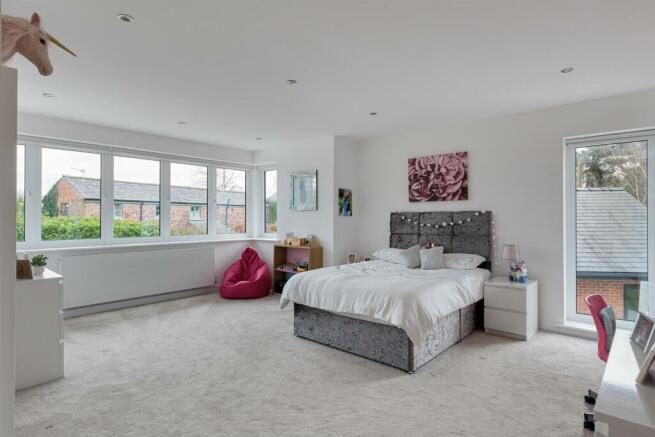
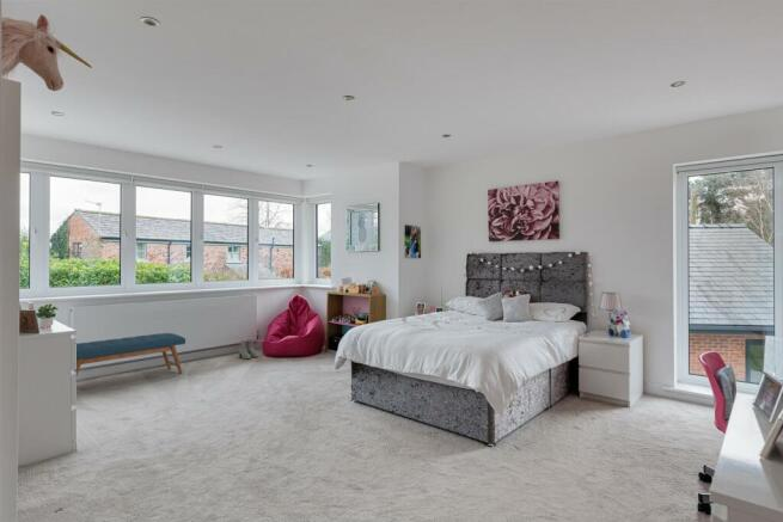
+ bench [75,332,186,376]
+ boots [238,339,259,361]
